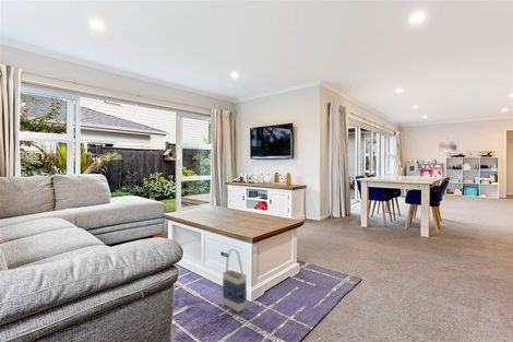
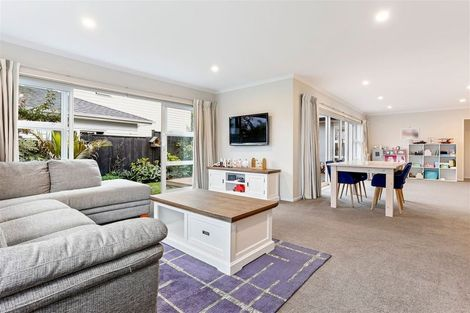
- bag [222,248,248,312]
